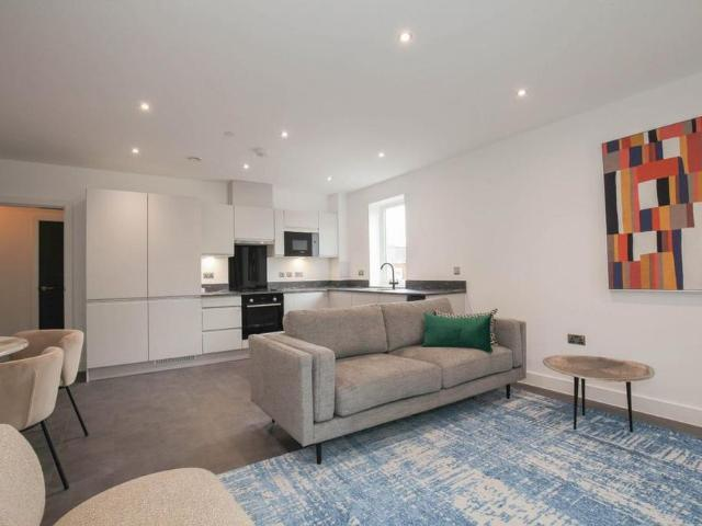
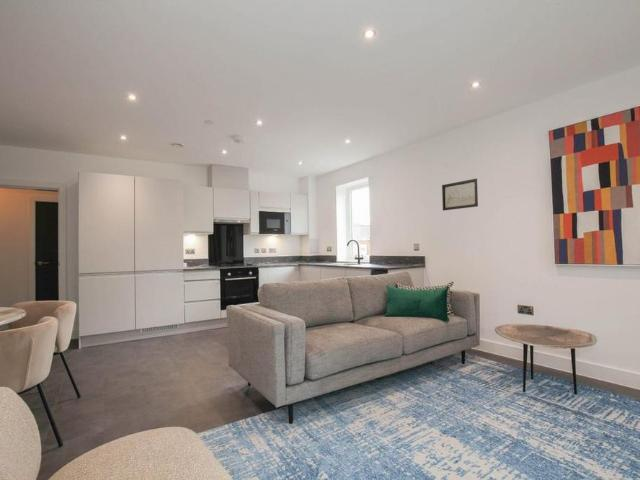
+ wall art [441,178,479,212]
